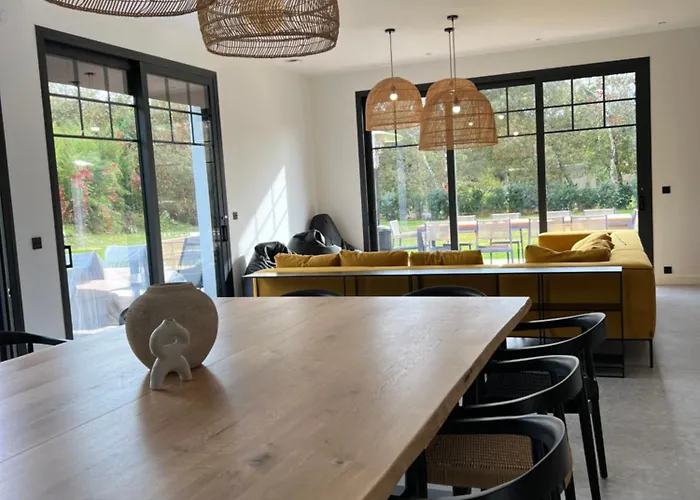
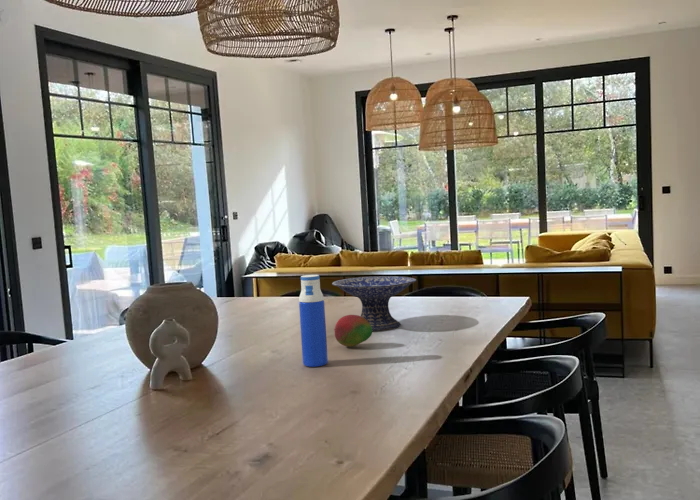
+ water bottle [298,274,329,368]
+ fruit [333,314,373,348]
+ decorative bowl [331,275,417,332]
